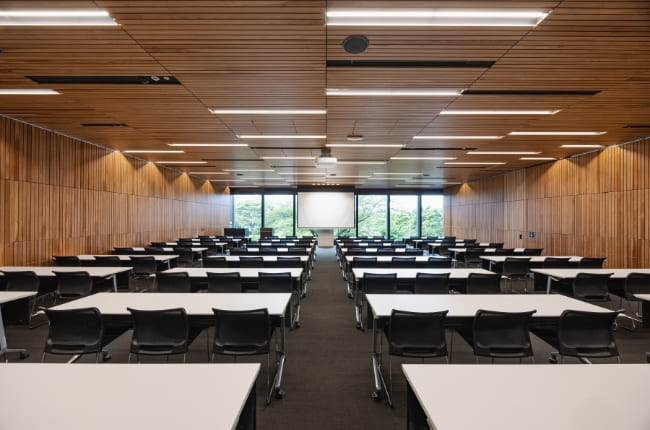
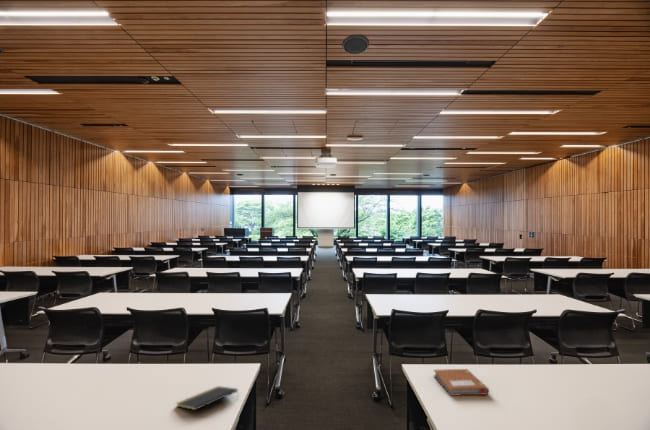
+ notepad [175,385,240,411]
+ notebook [433,368,490,397]
